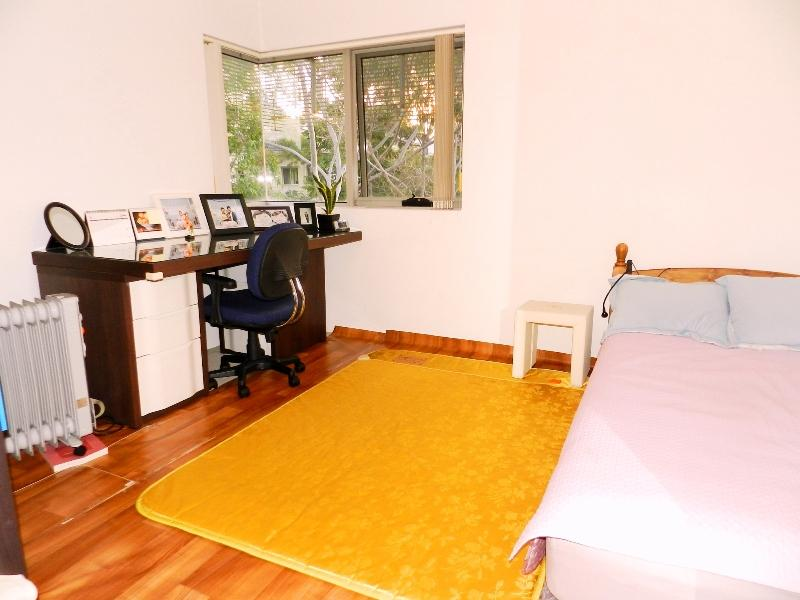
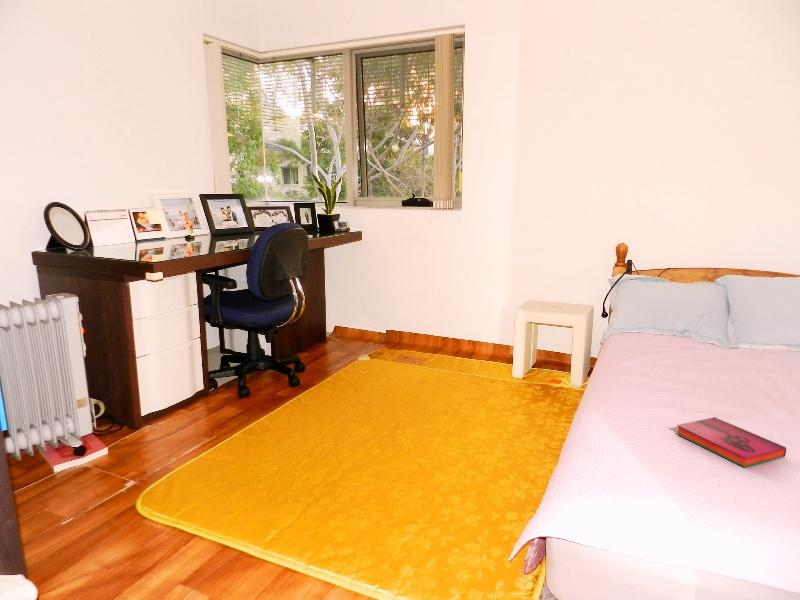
+ hardback book [675,416,787,468]
